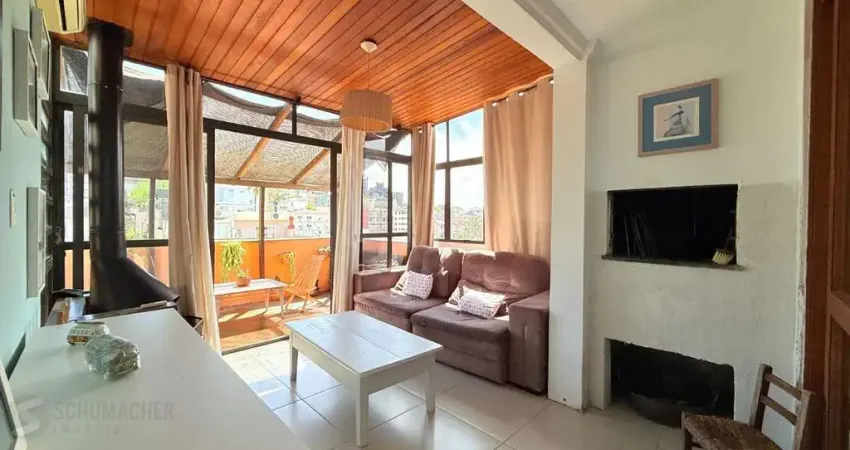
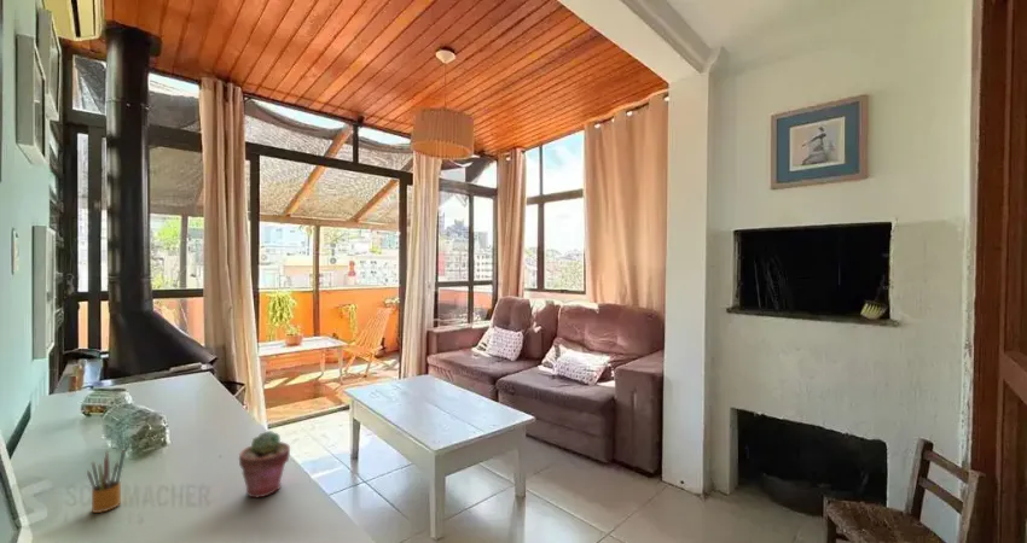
+ potted succulent [238,430,291,498]
+ pencil box [86,448,126,514]
